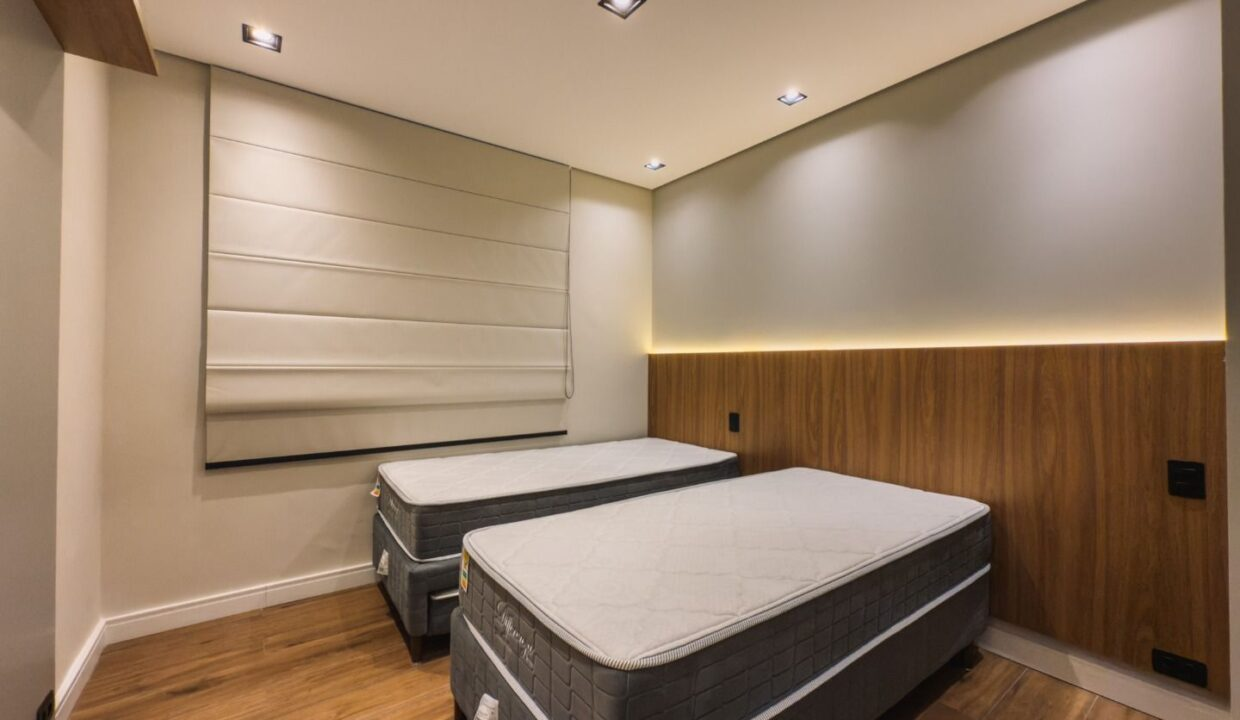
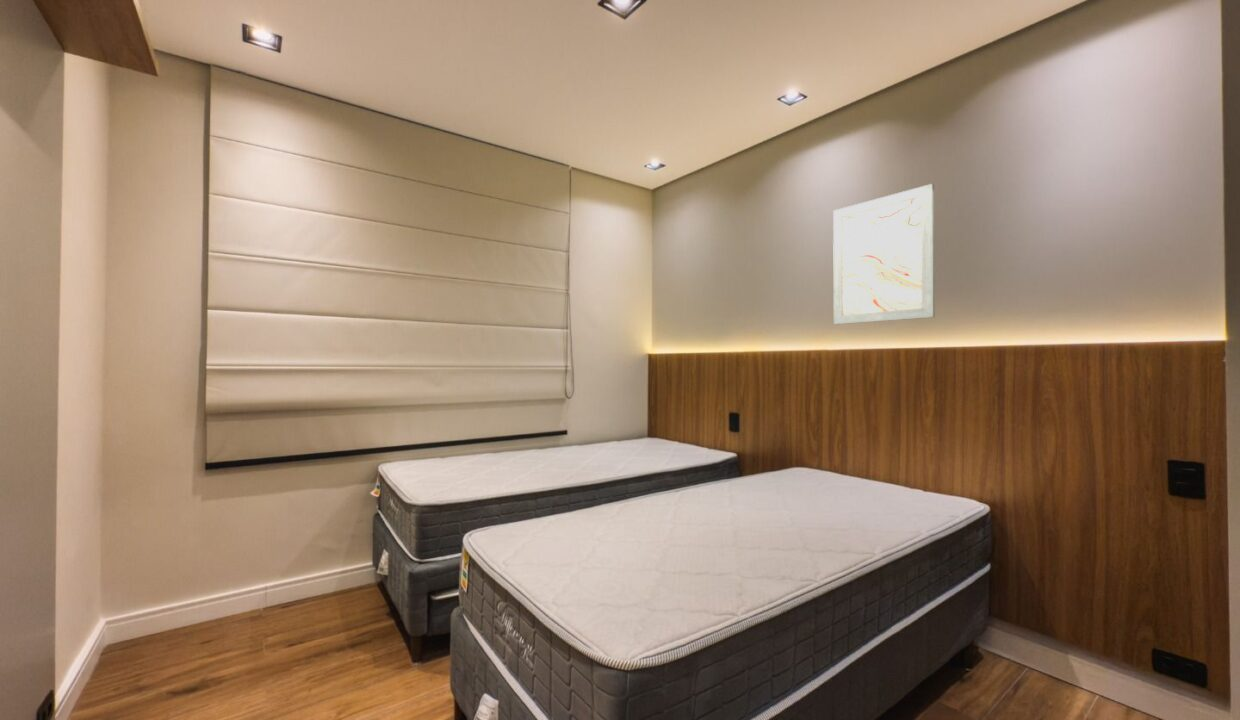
+ wall art [832,183,936,325]
